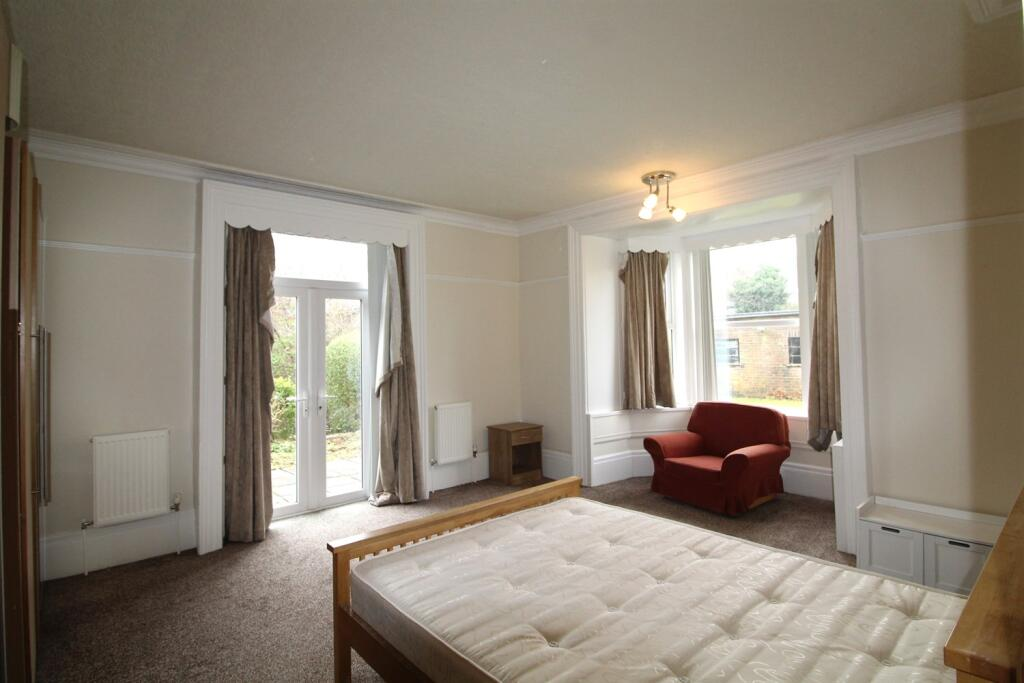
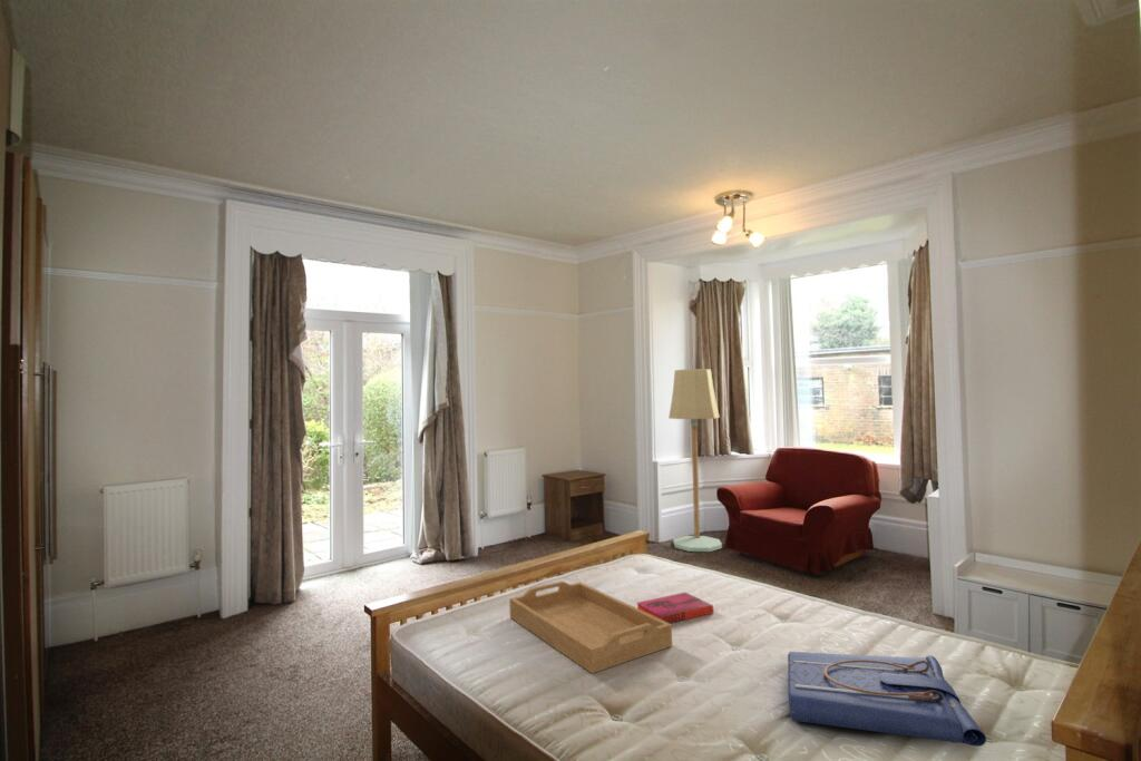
+ tote bag [787,651,987,748]
+ floor lamp [667,368,723,553]
+ hardback book [635,592,714,624]
+ serving tray [508,580,673,674]
